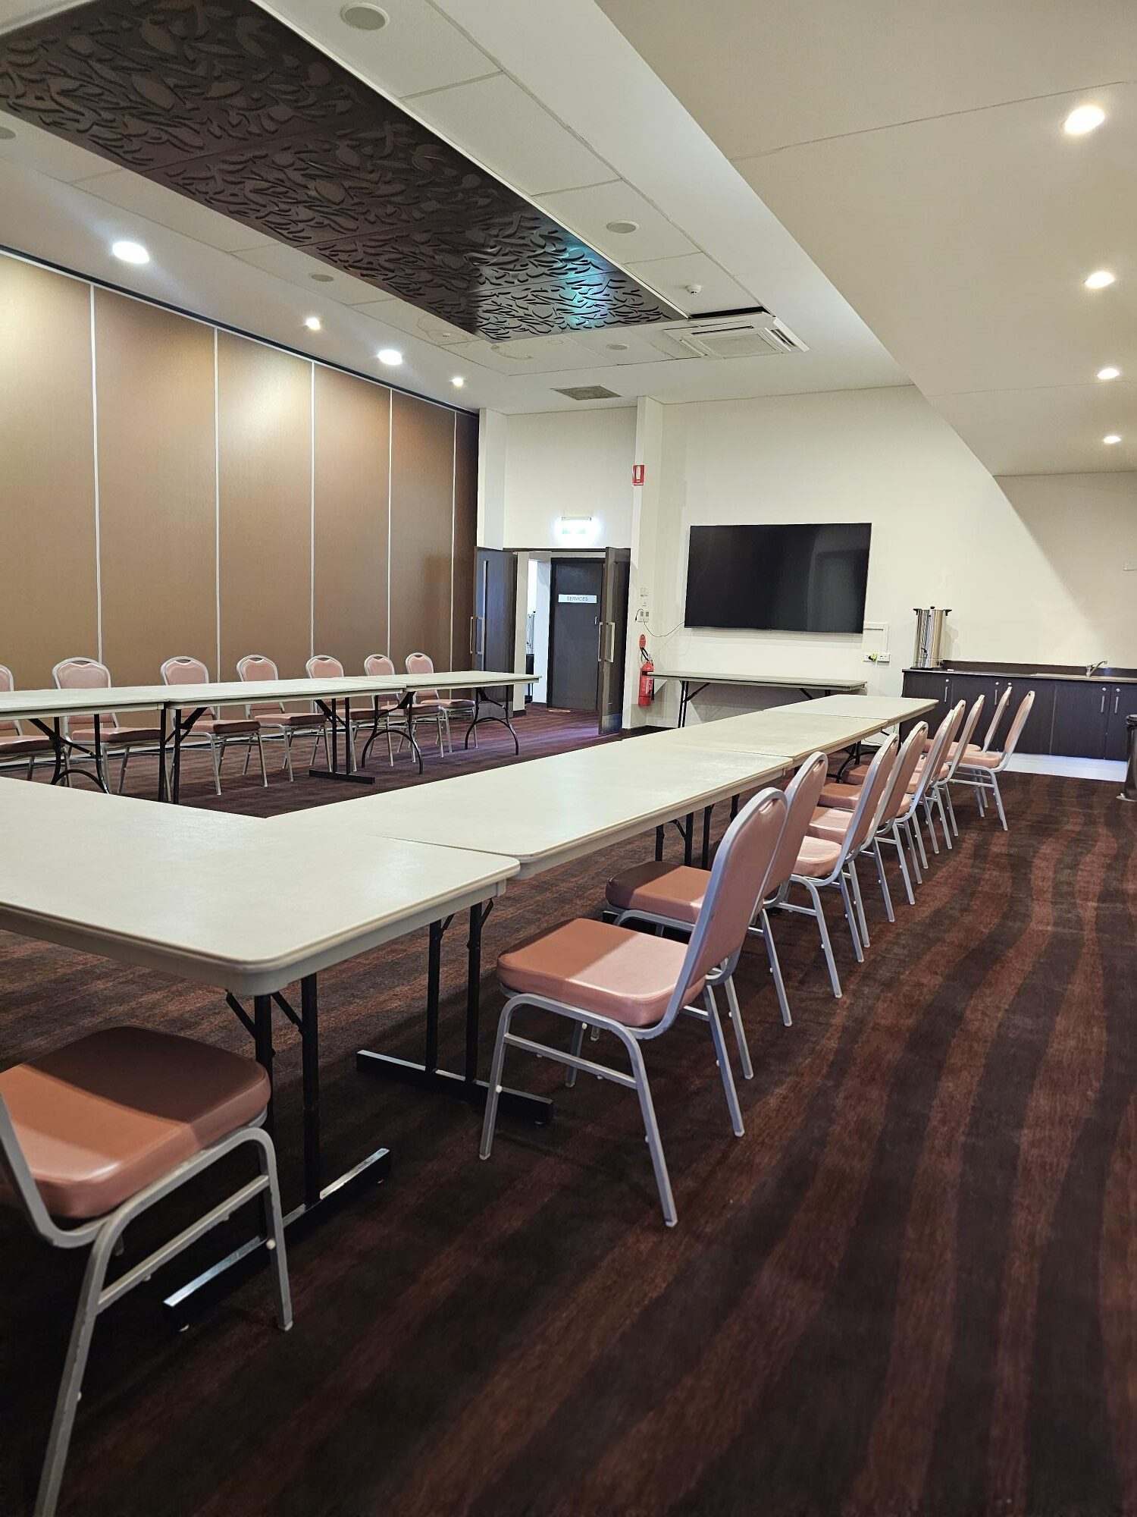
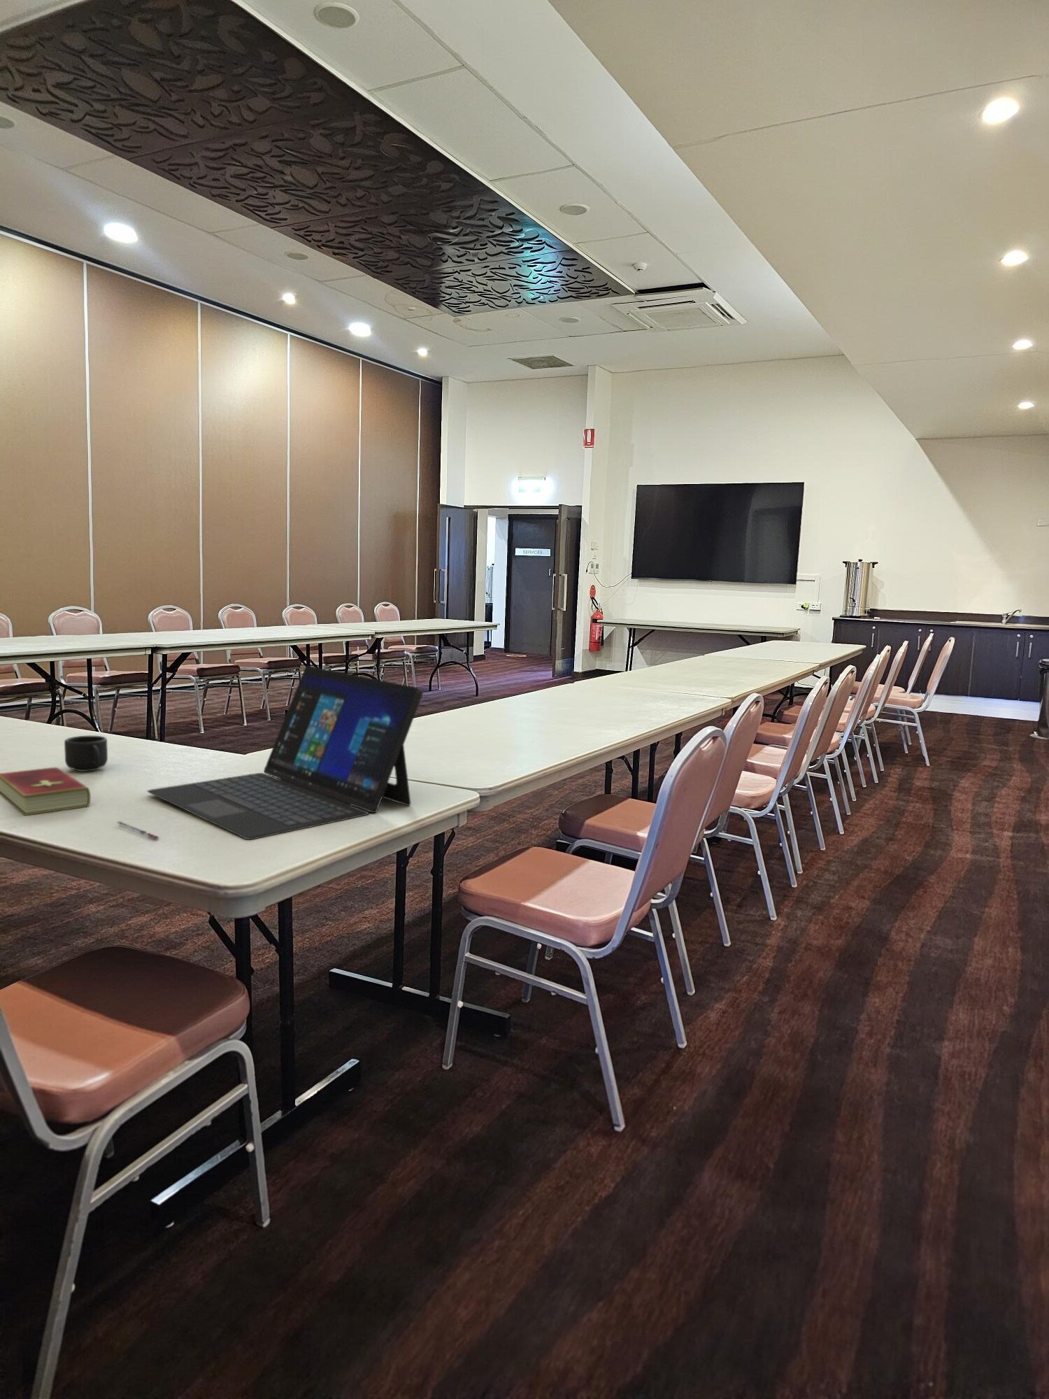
+ mug [64,735,108,772]
+ laptop [147,665,424,841]
+ hardcover book [0,766,91,816]
+ pen [116,821,160,841]
